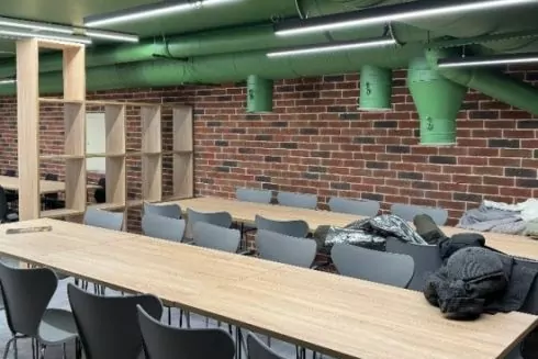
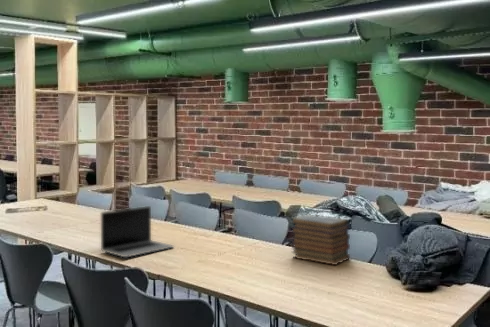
+ laptop [100,205,175,258]
+ book stack [290,213,351,266]
